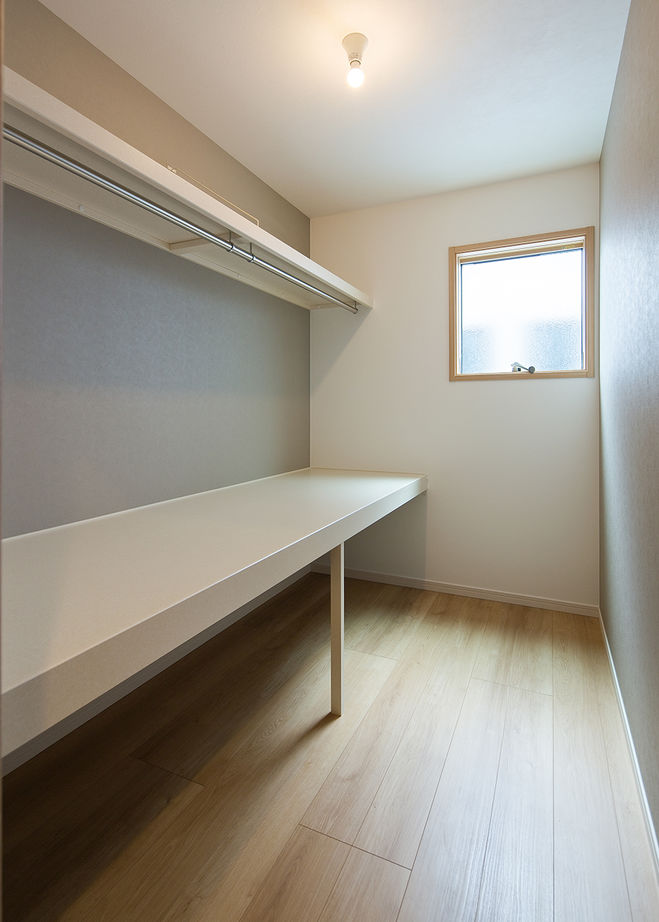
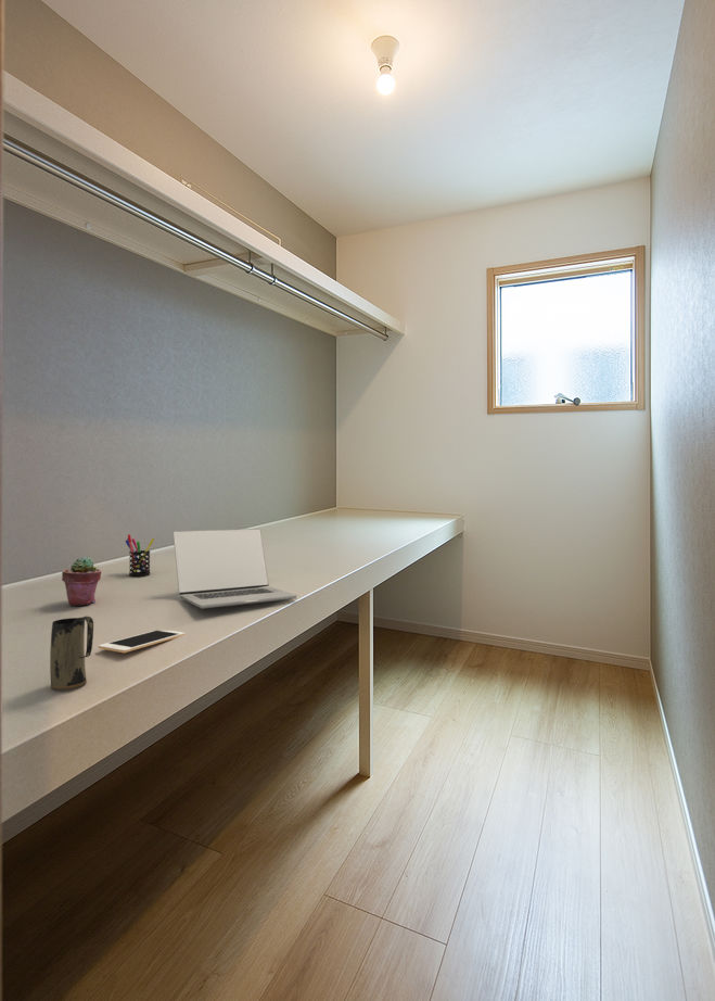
+ cell phone [98,630,186,654]
+ pen holder [125,533,155,576]
+ potted succulent [61,556,102,606]
+ laptop [173,528,298,610]
+ mug [49,616,94,690]
